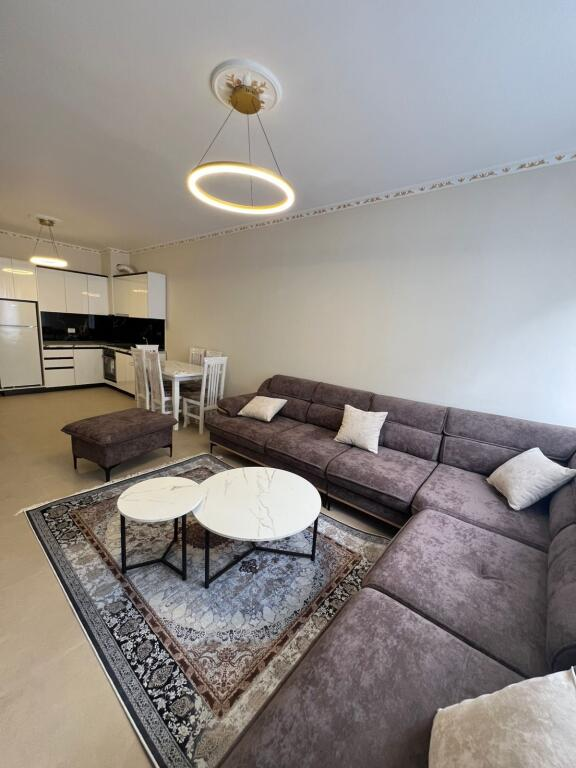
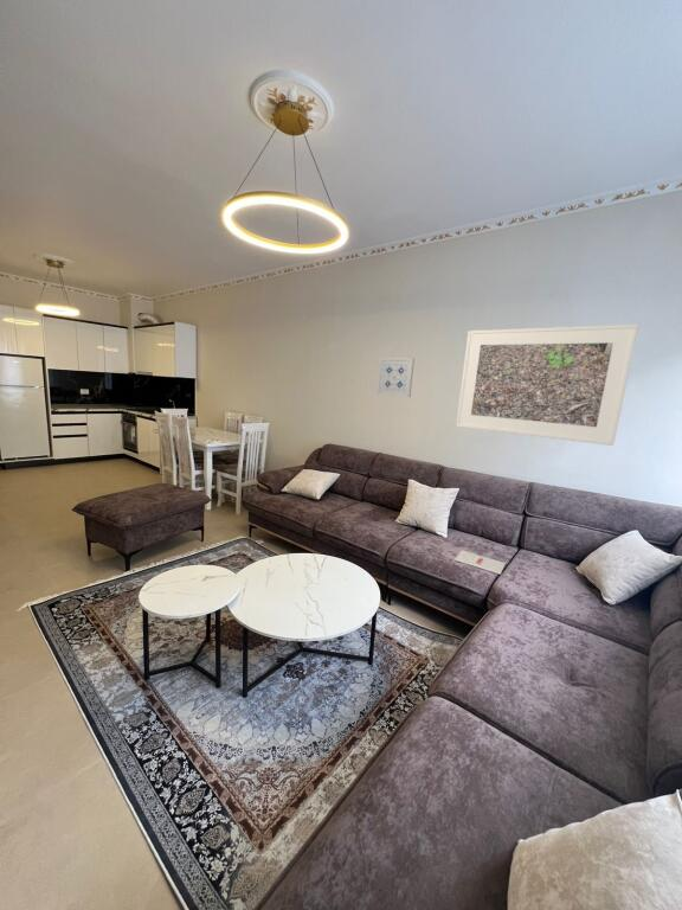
+ wall art [375,357,416,398]
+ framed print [455,323,639,447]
+ magazine [453,550,507,576]
